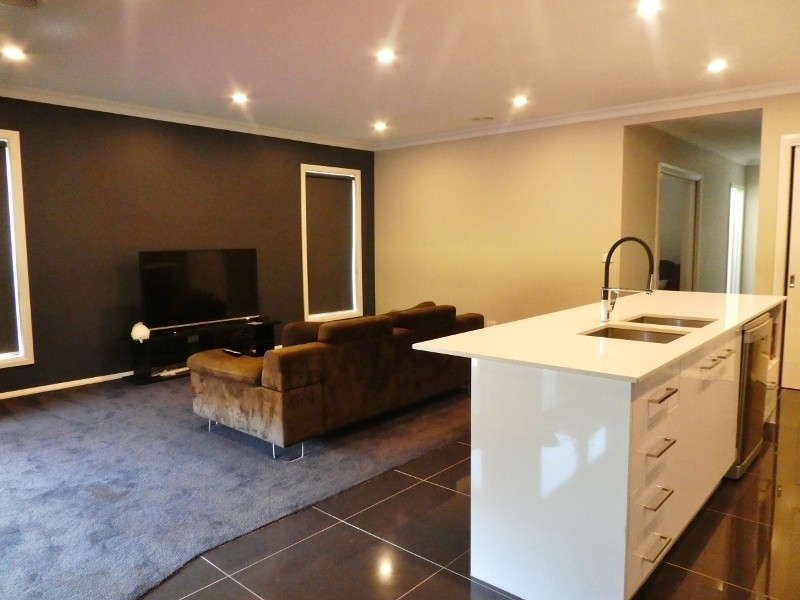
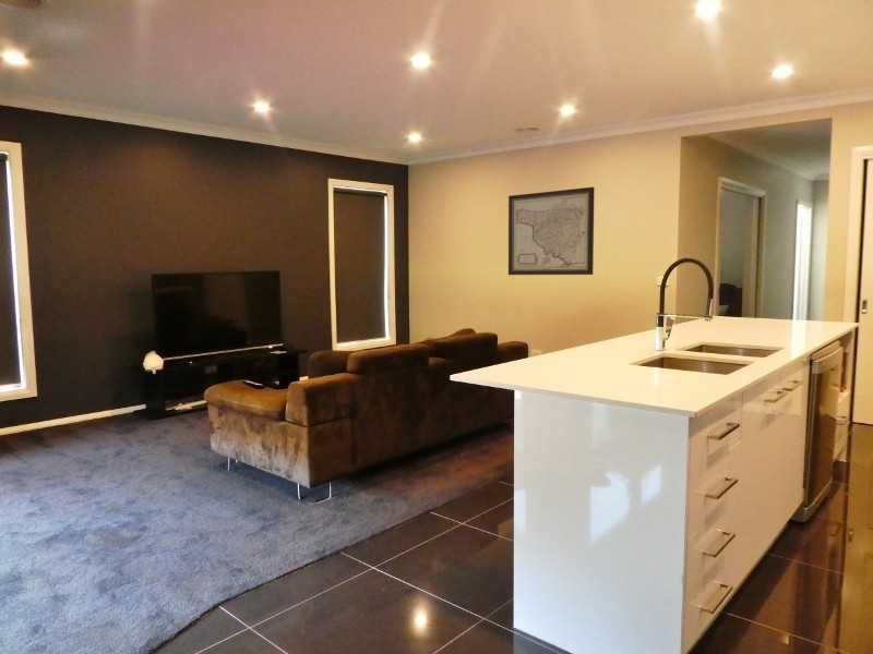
+ wall art [507,186,596,276]
